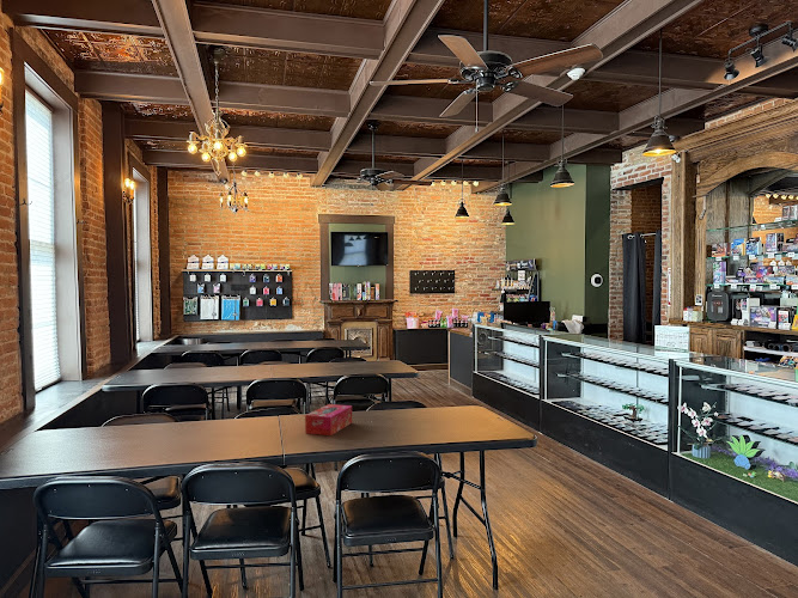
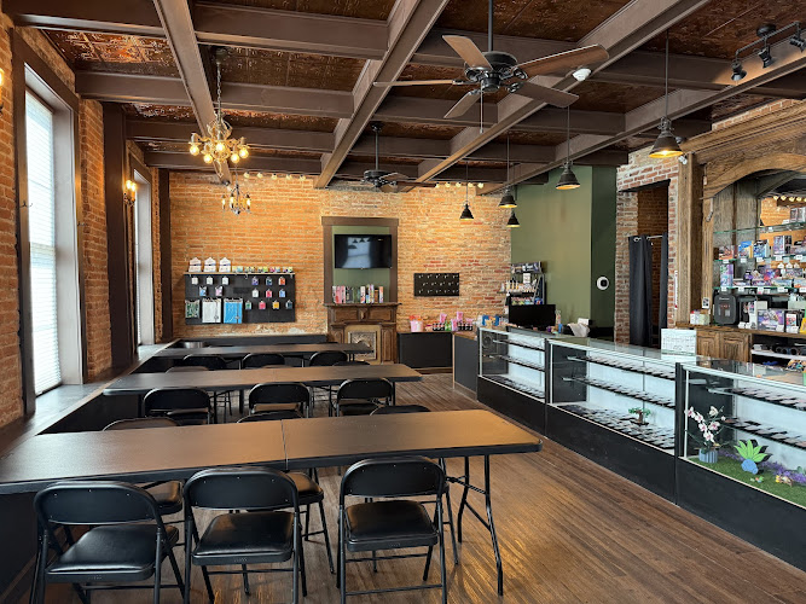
- tissue box [304,403,353,437]
